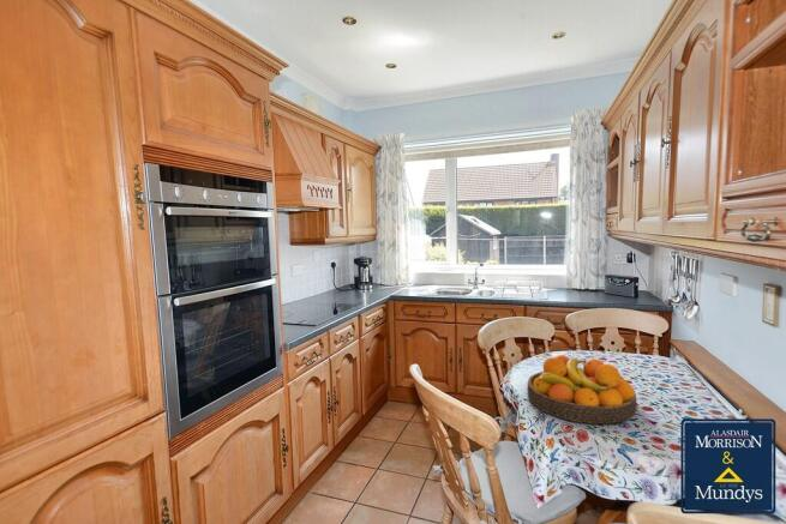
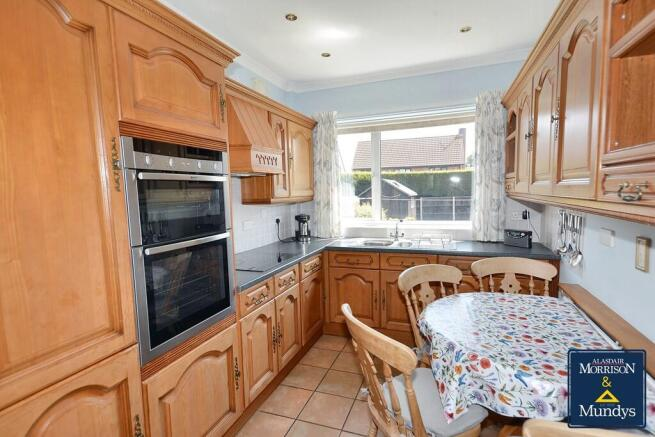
- fruit bowl [526,354,637,424]
